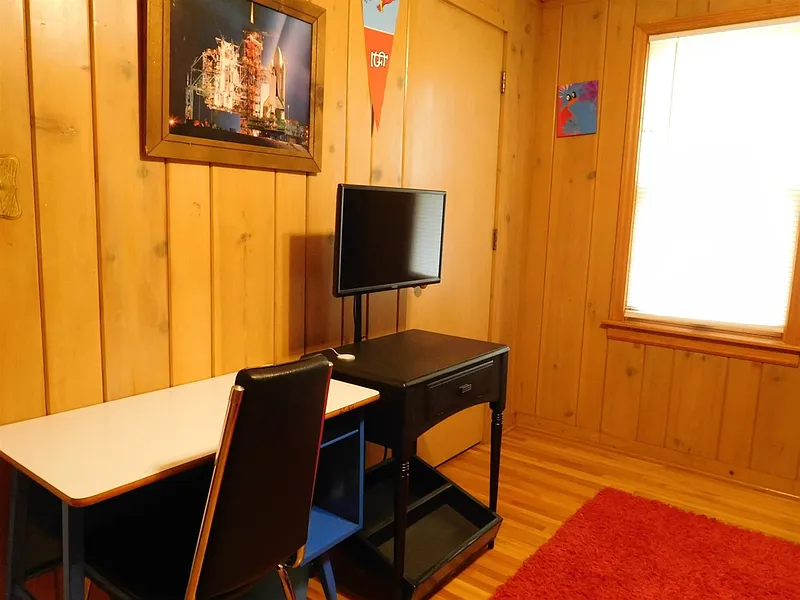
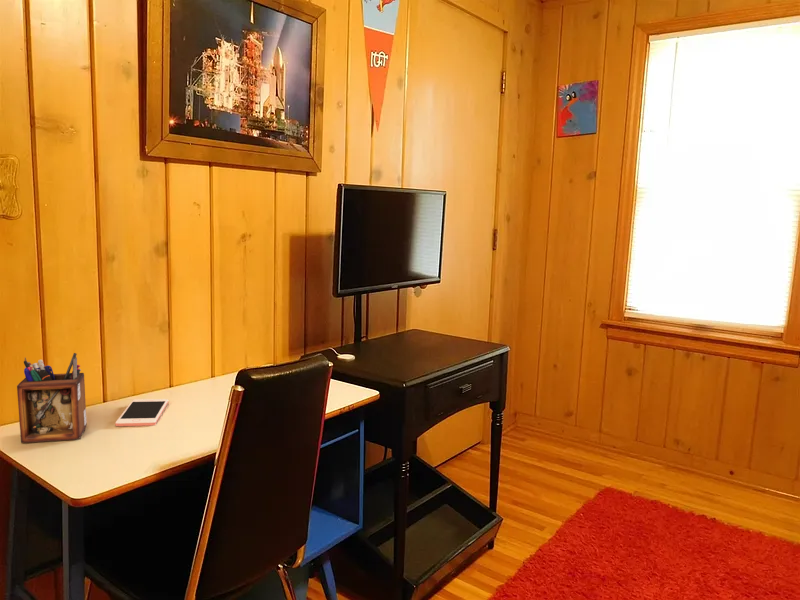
+ desk organizer [16,352,87,444]
+ cell phone [114,398,169,427]
